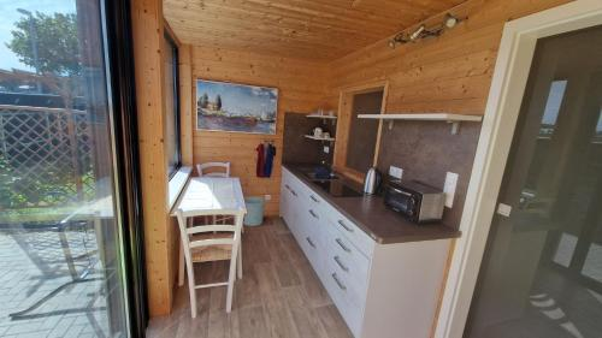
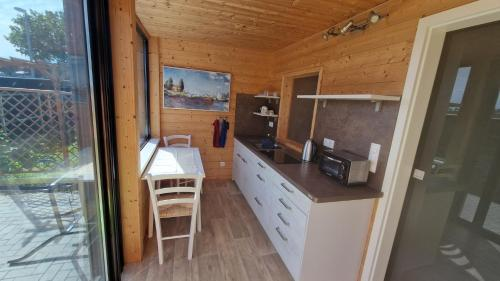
- waste bin [242,196,266,227]
